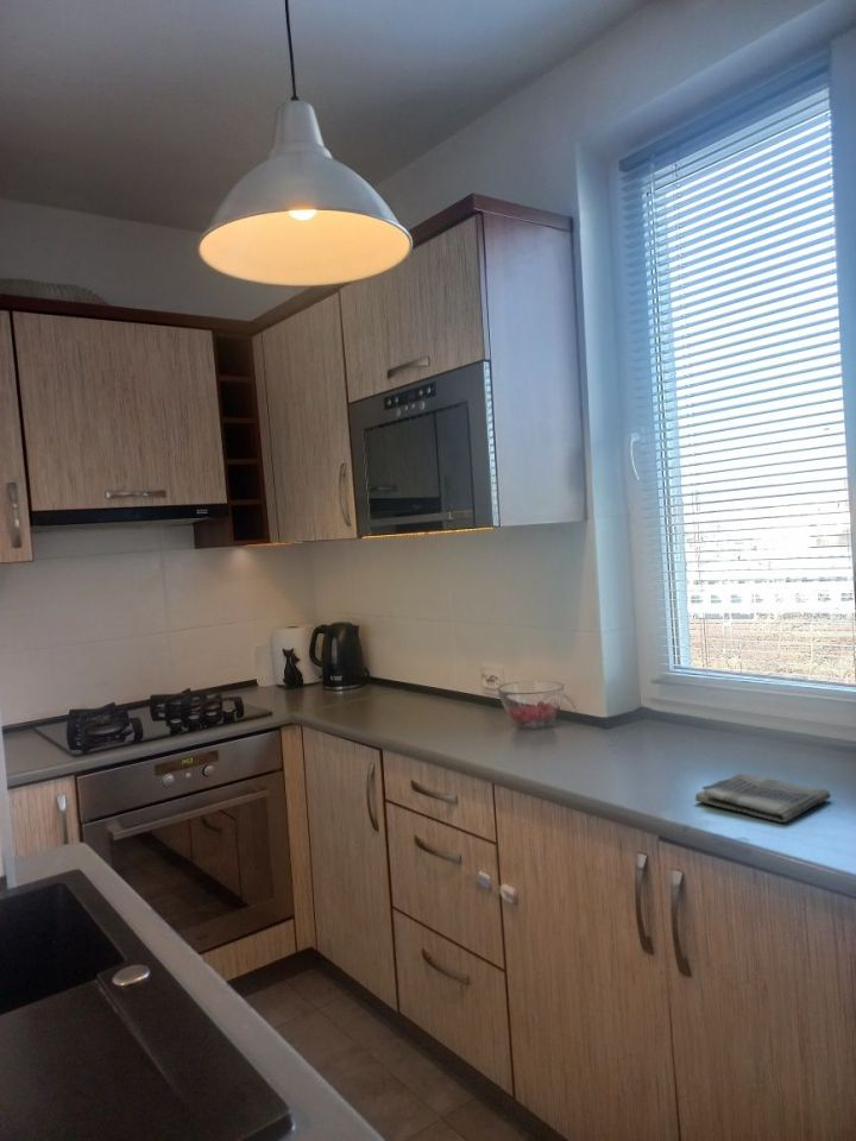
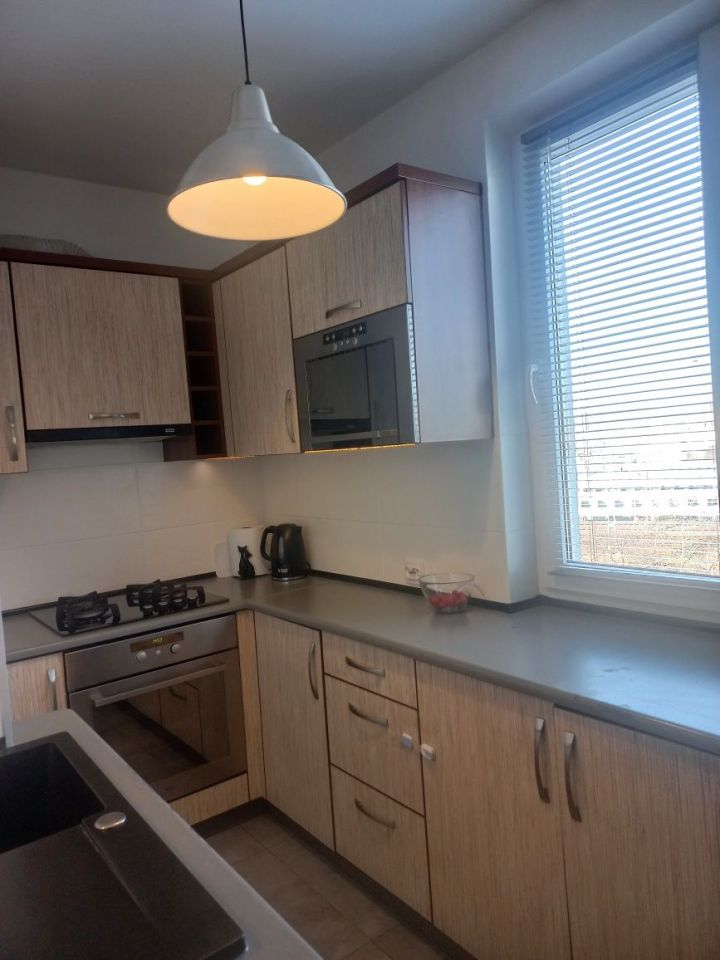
- dish towel [694,773,832,824]
